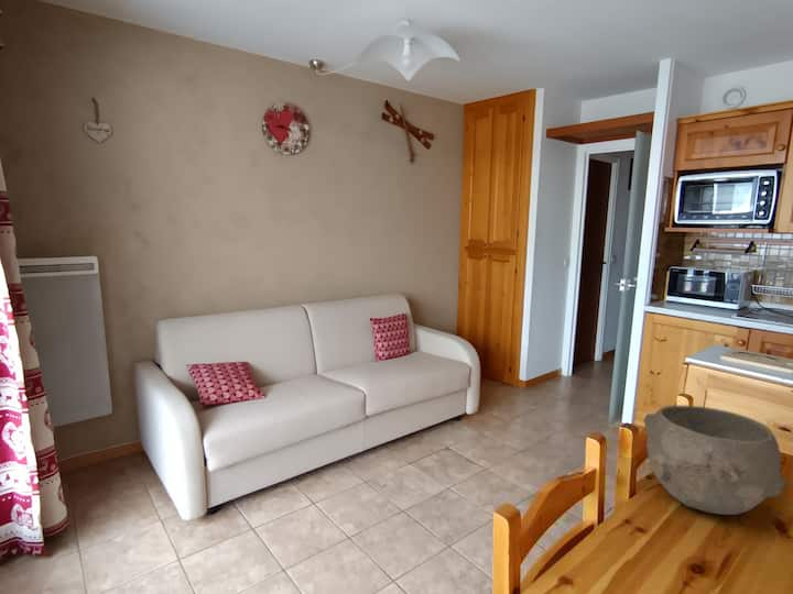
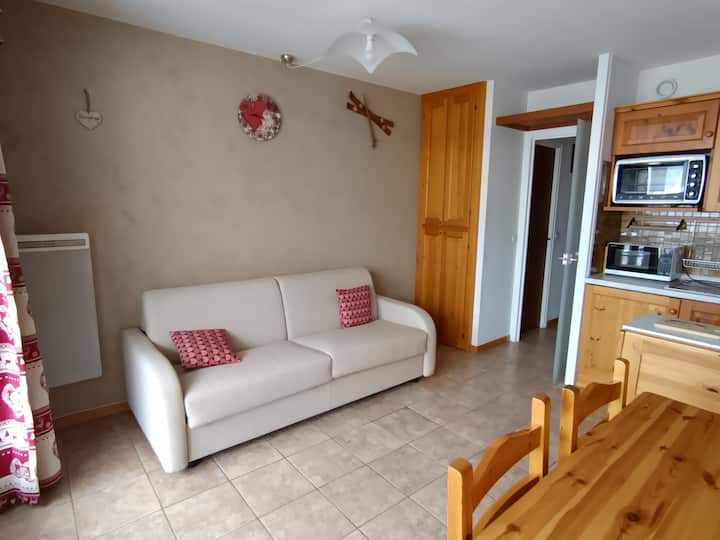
- bowl [643,404,787,516]
